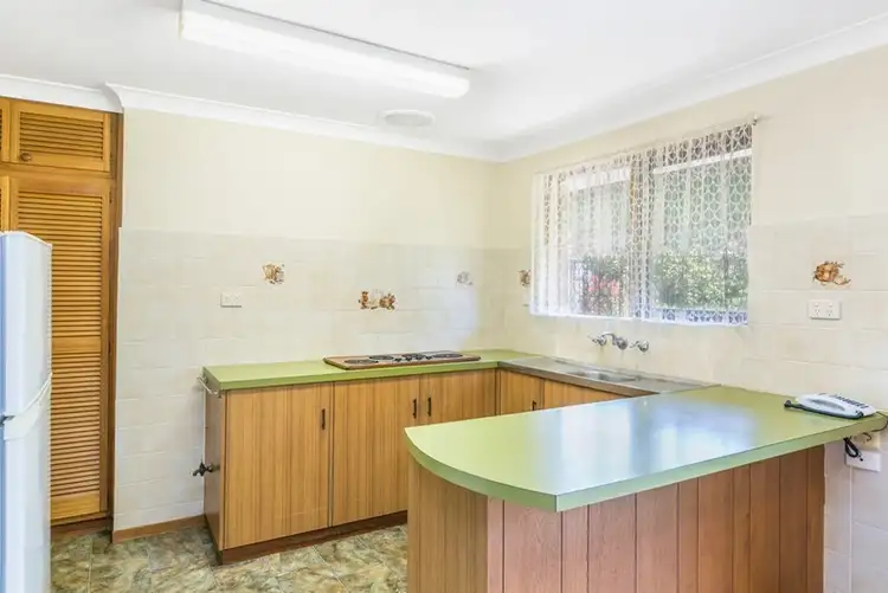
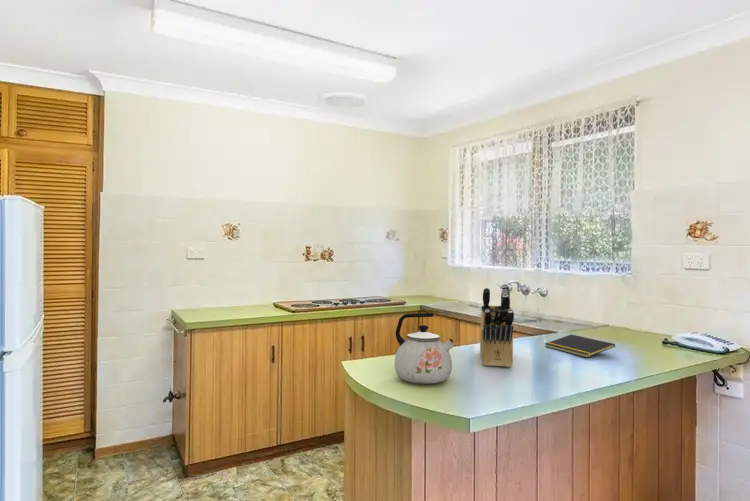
+ kettle [394,312,455,385]
+ knife block [479,283,515,368]
+ notepad [544,333,616,359]
